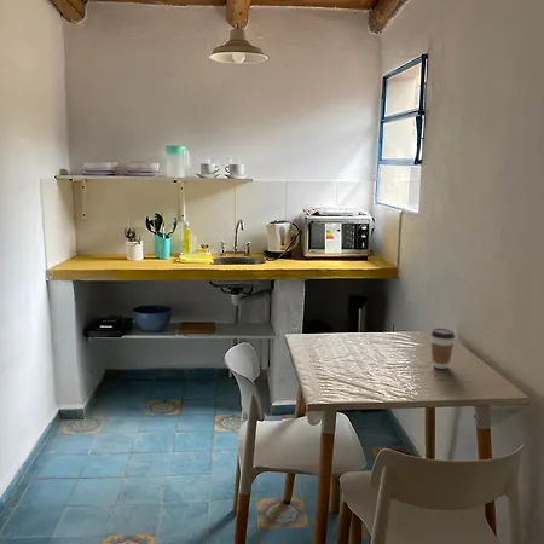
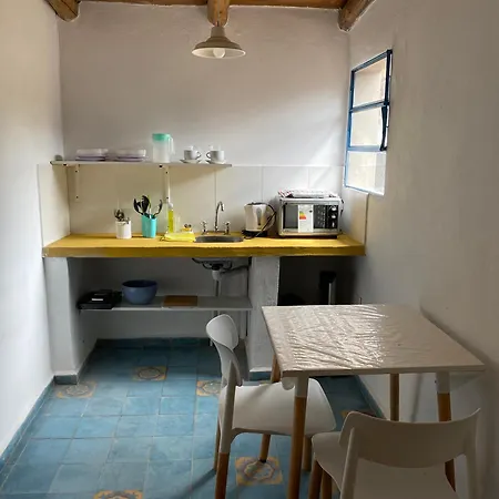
- coffee cup [430,326,456,370]
